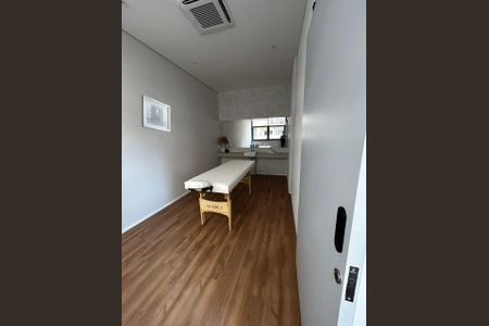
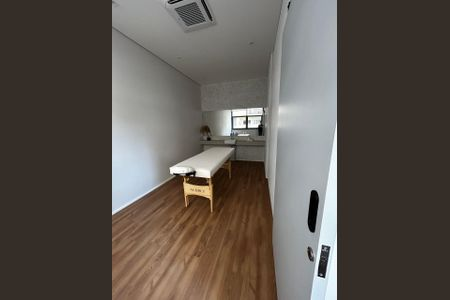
- wall art [140,93,171,134]
